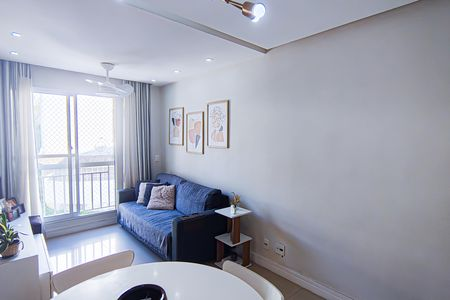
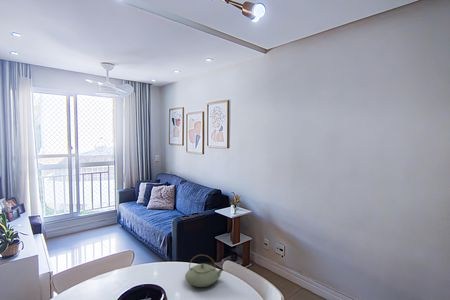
+ teapot [184,254,225,288]
